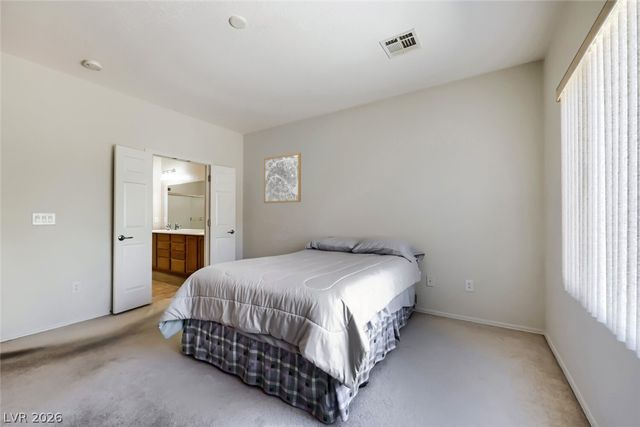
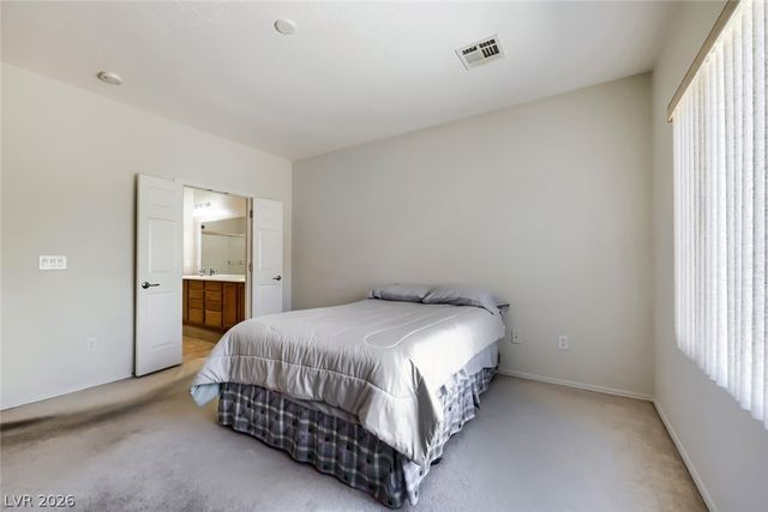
- wall art [263,152,302,204]
